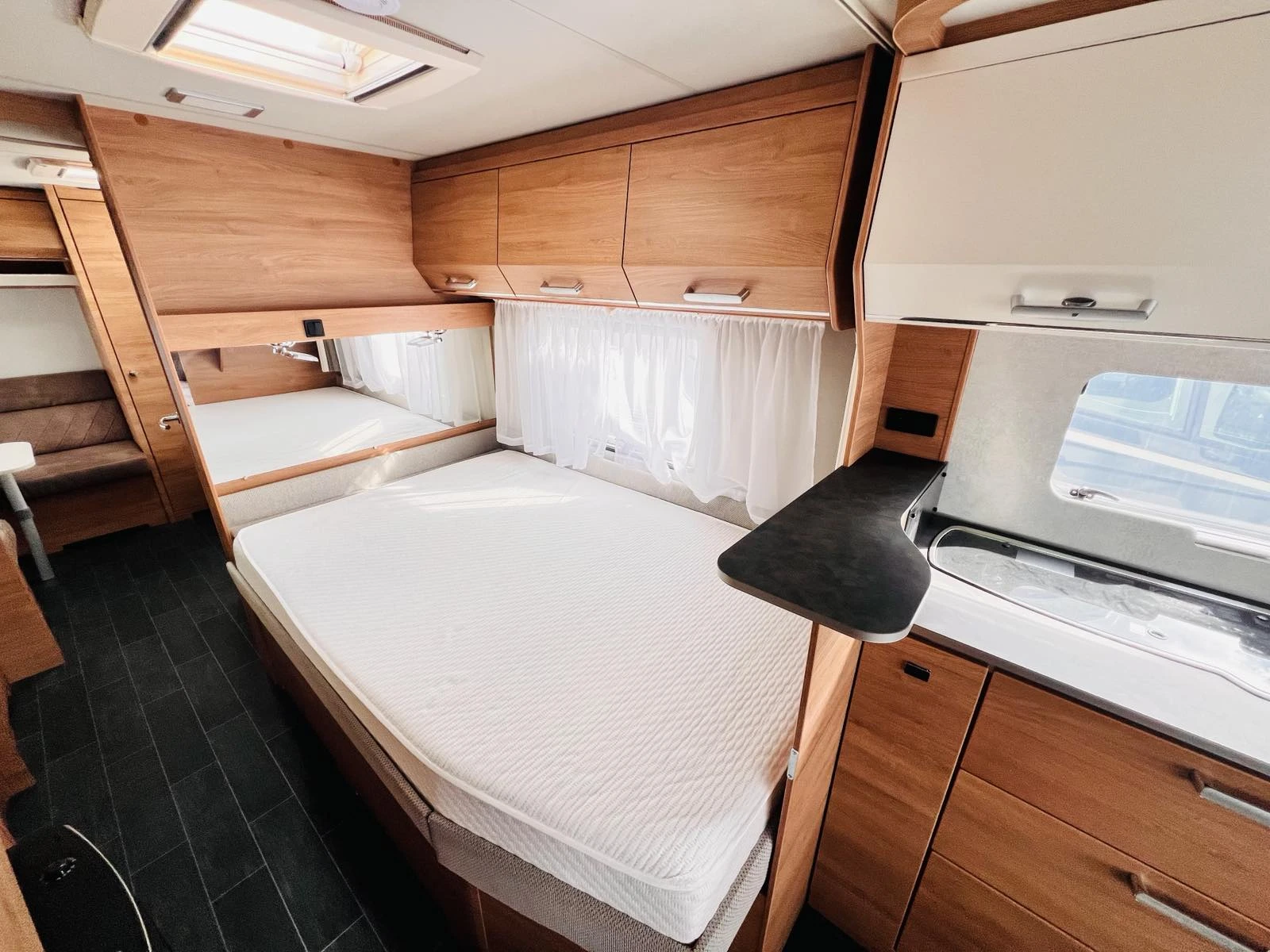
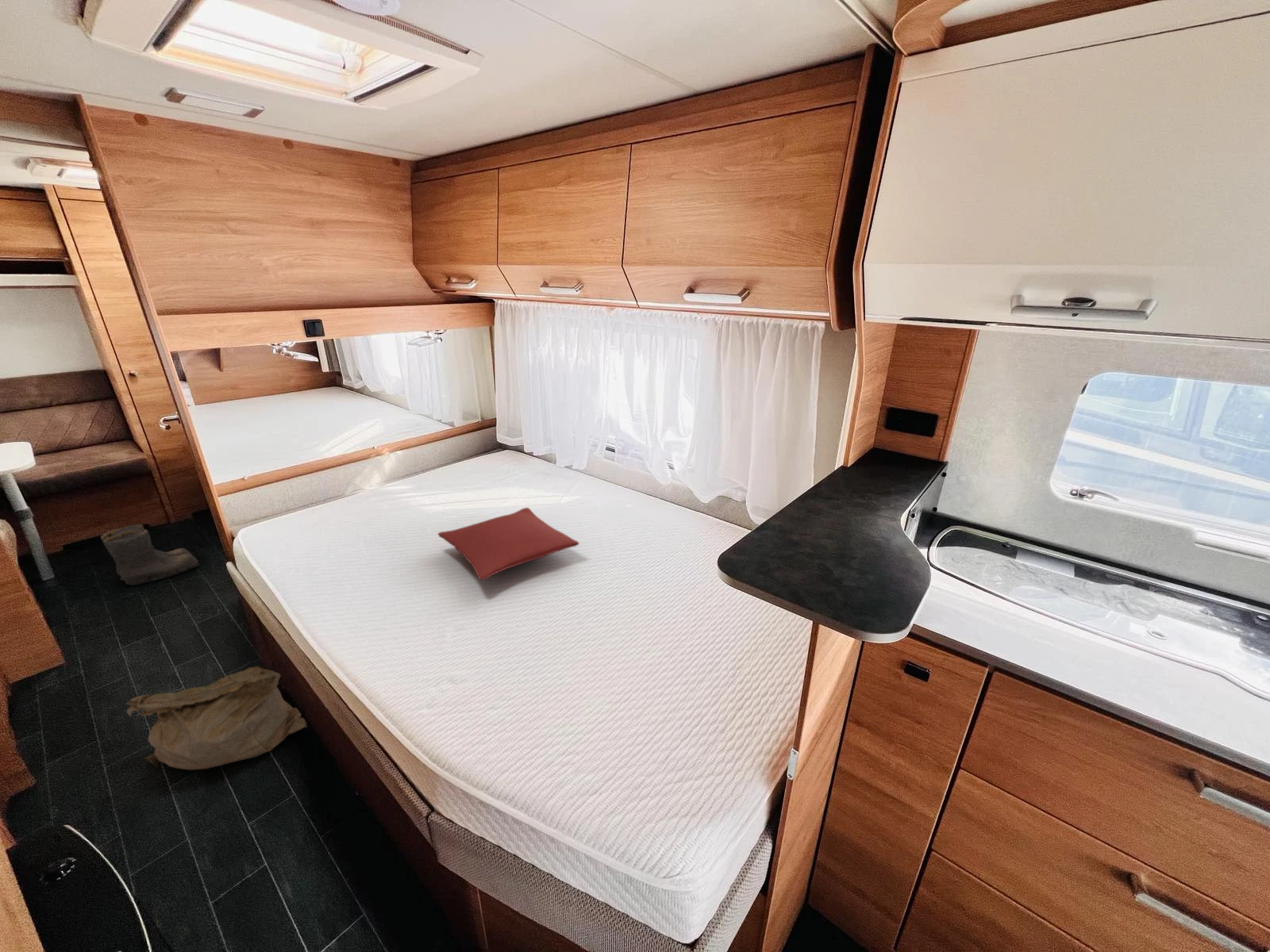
+ pillow [437,507,580,581]
+ boots [100,524,200,585]
+ bag [125,666,308,770]
